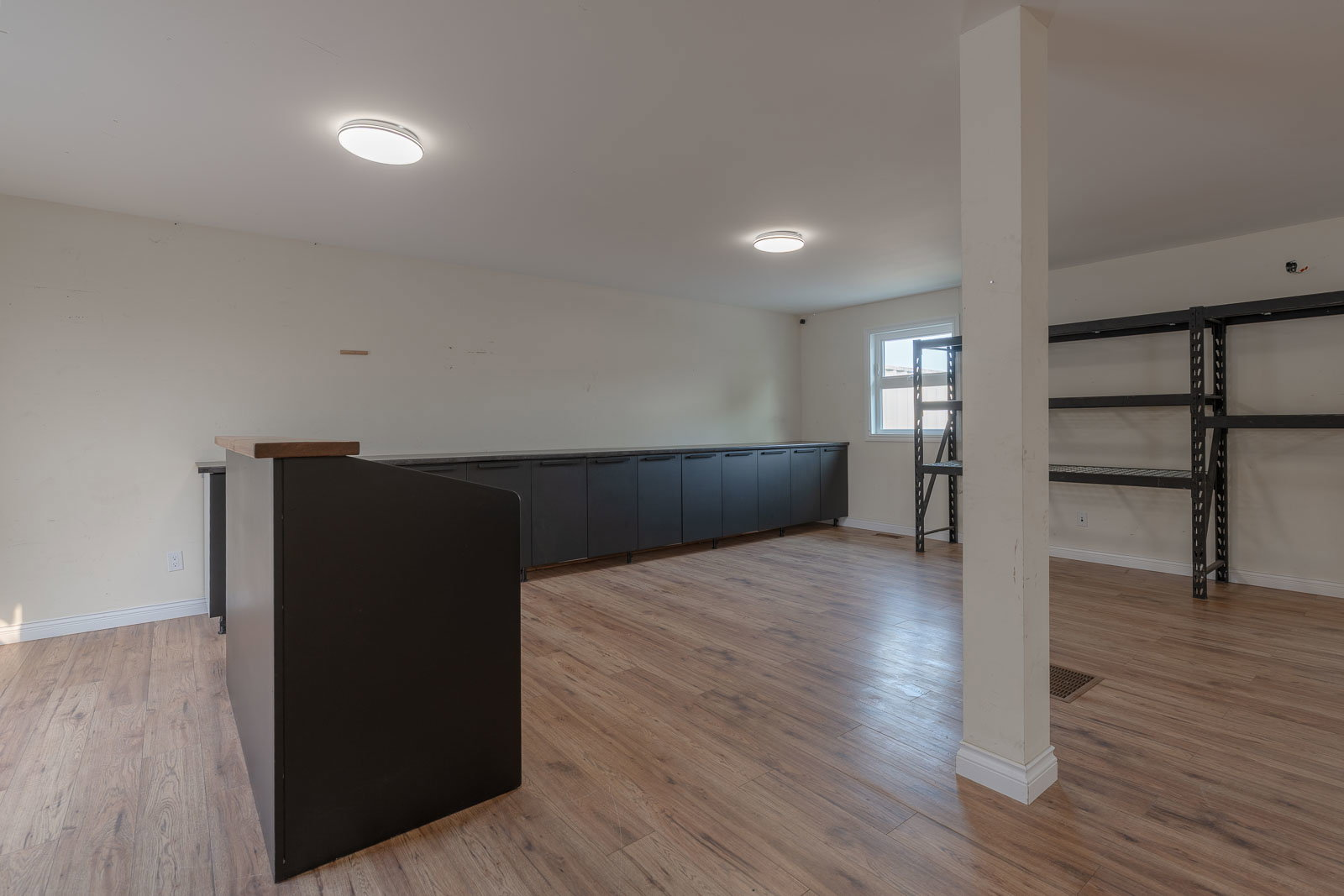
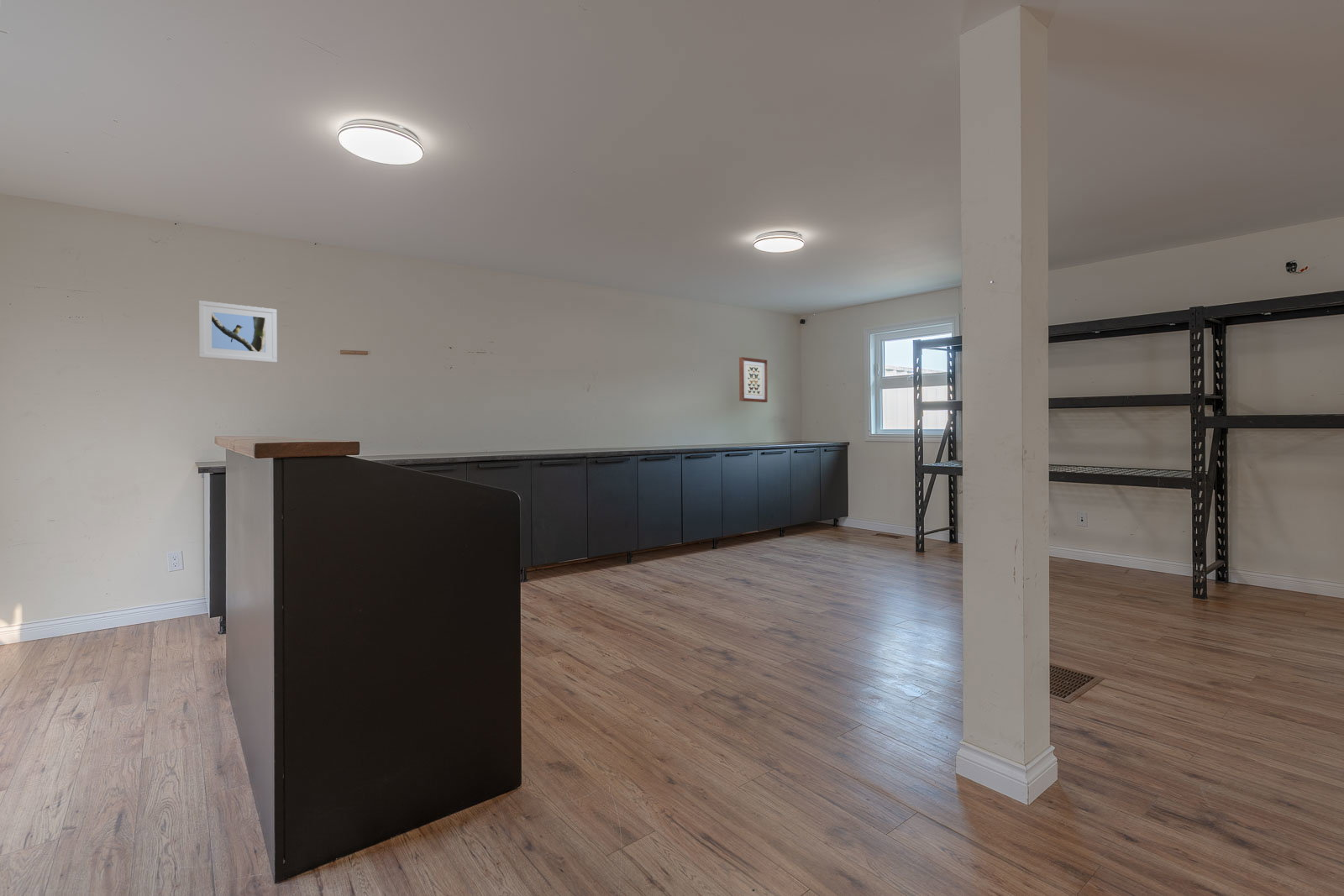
+ wall art [738,356,769,403]
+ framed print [198,300,278,364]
